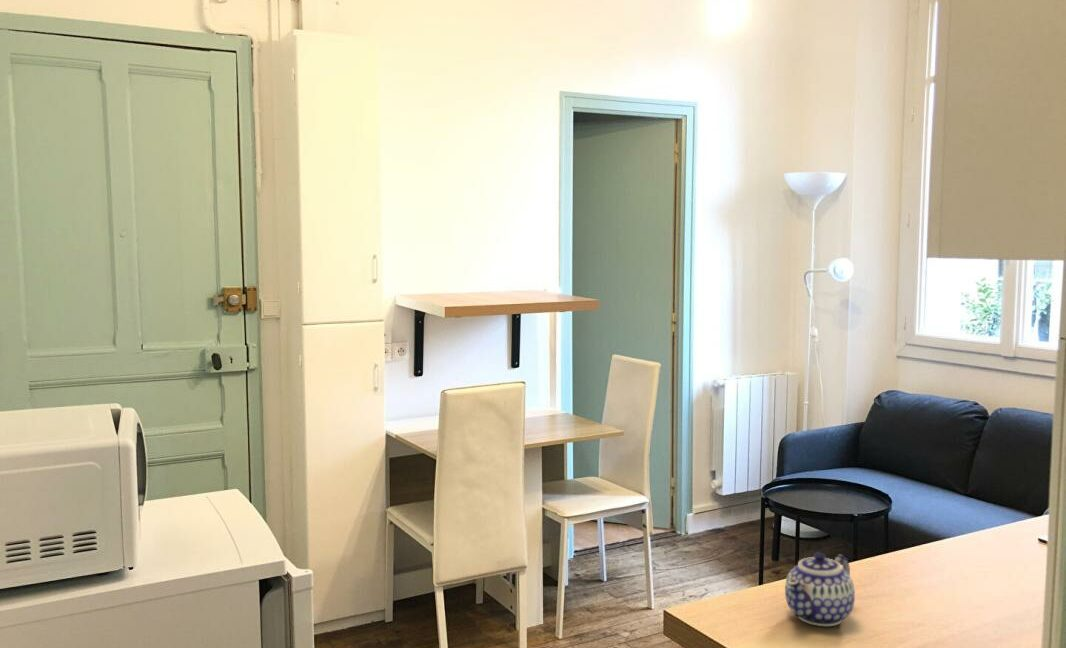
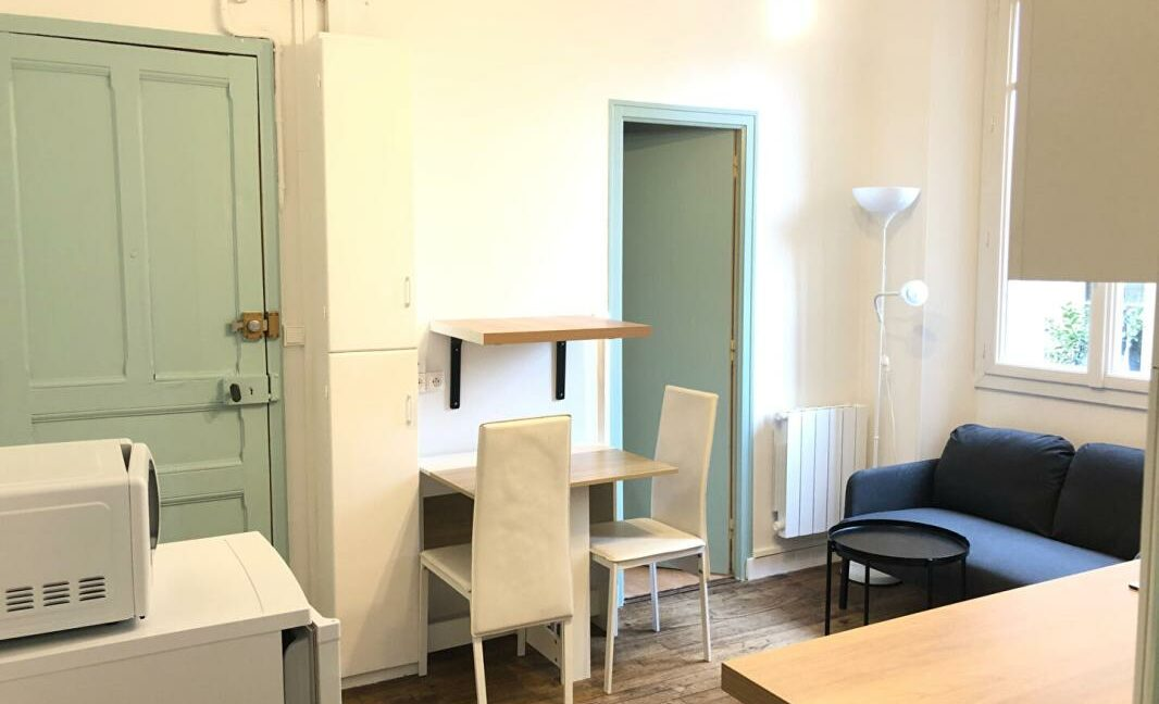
- teapot [784,552,856,627]
